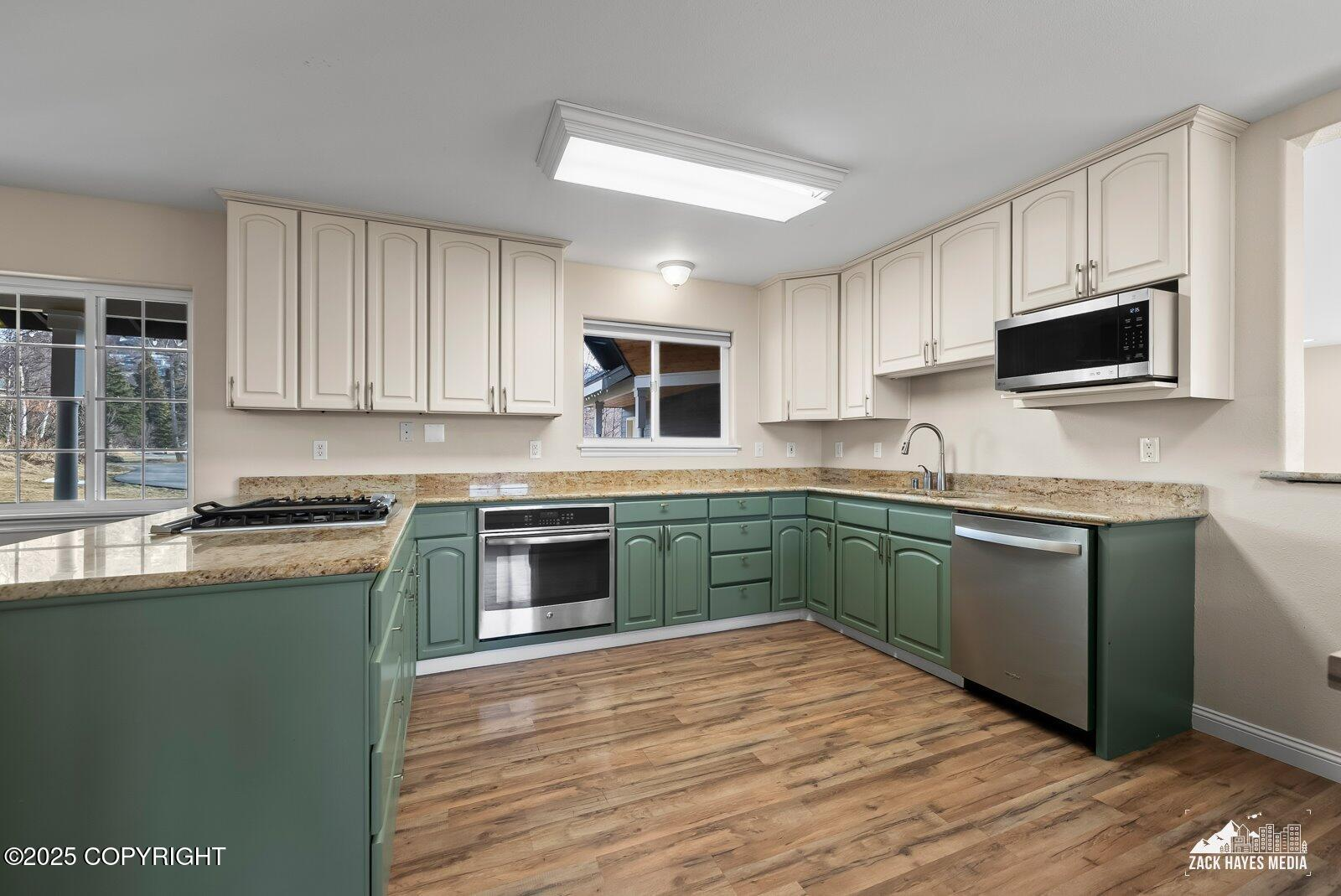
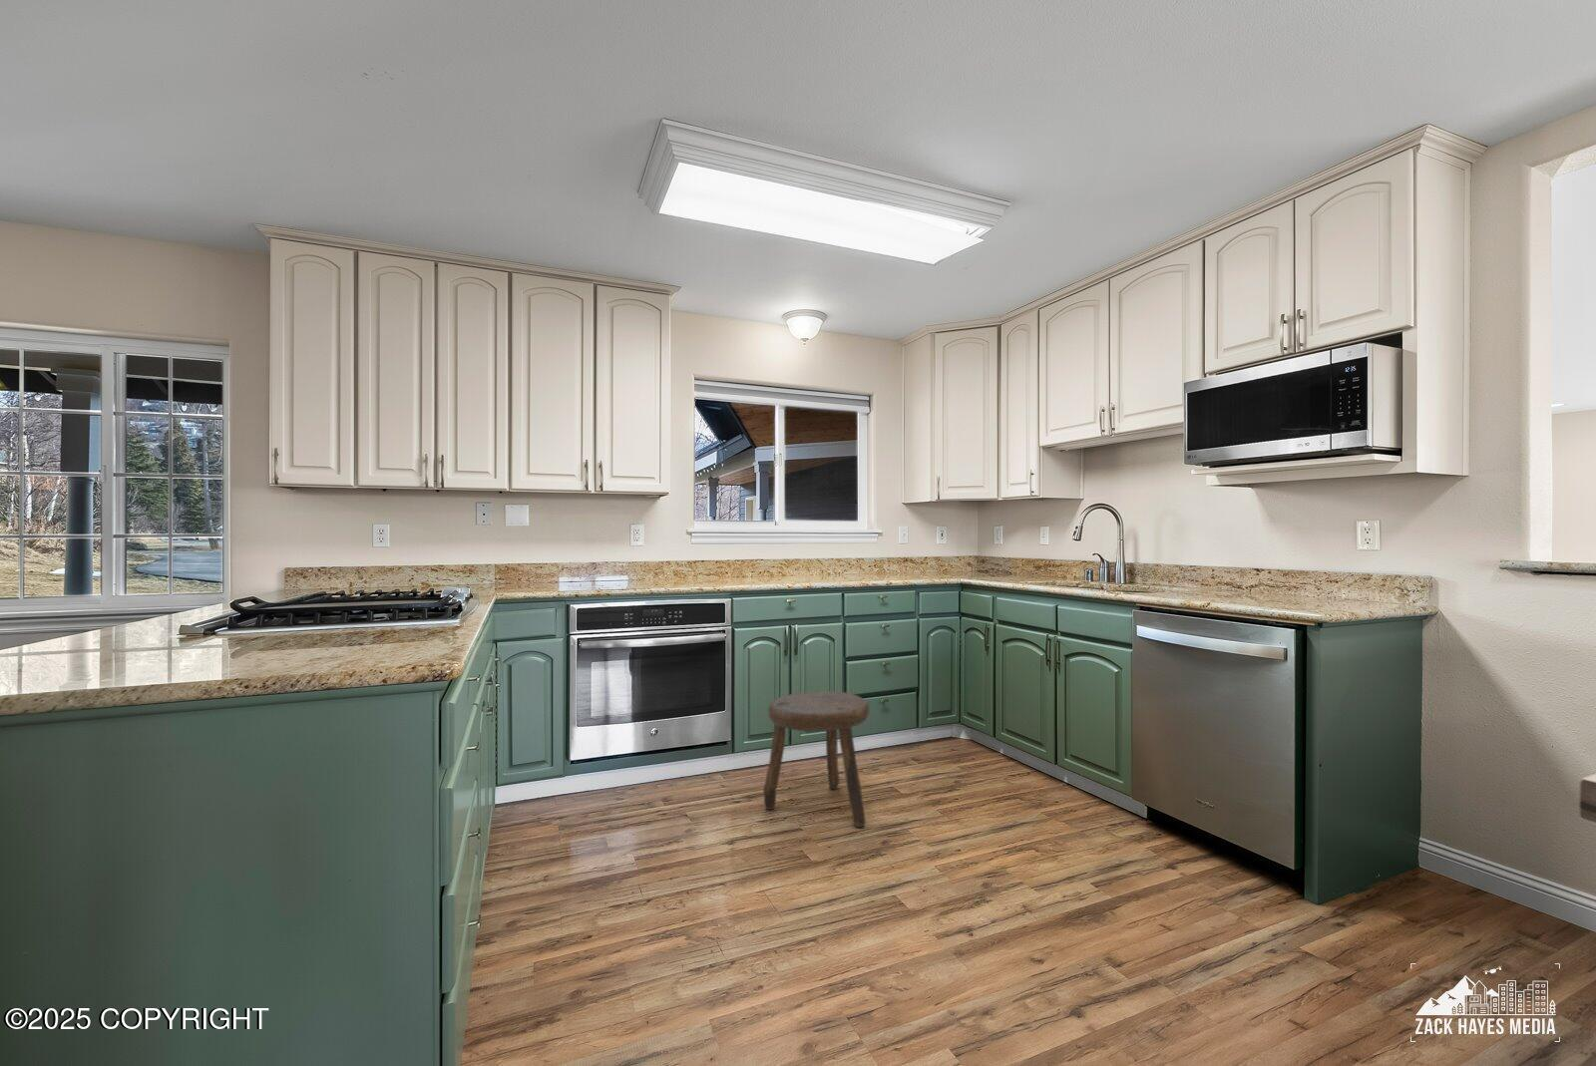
+ stool [762,690,870,829]
